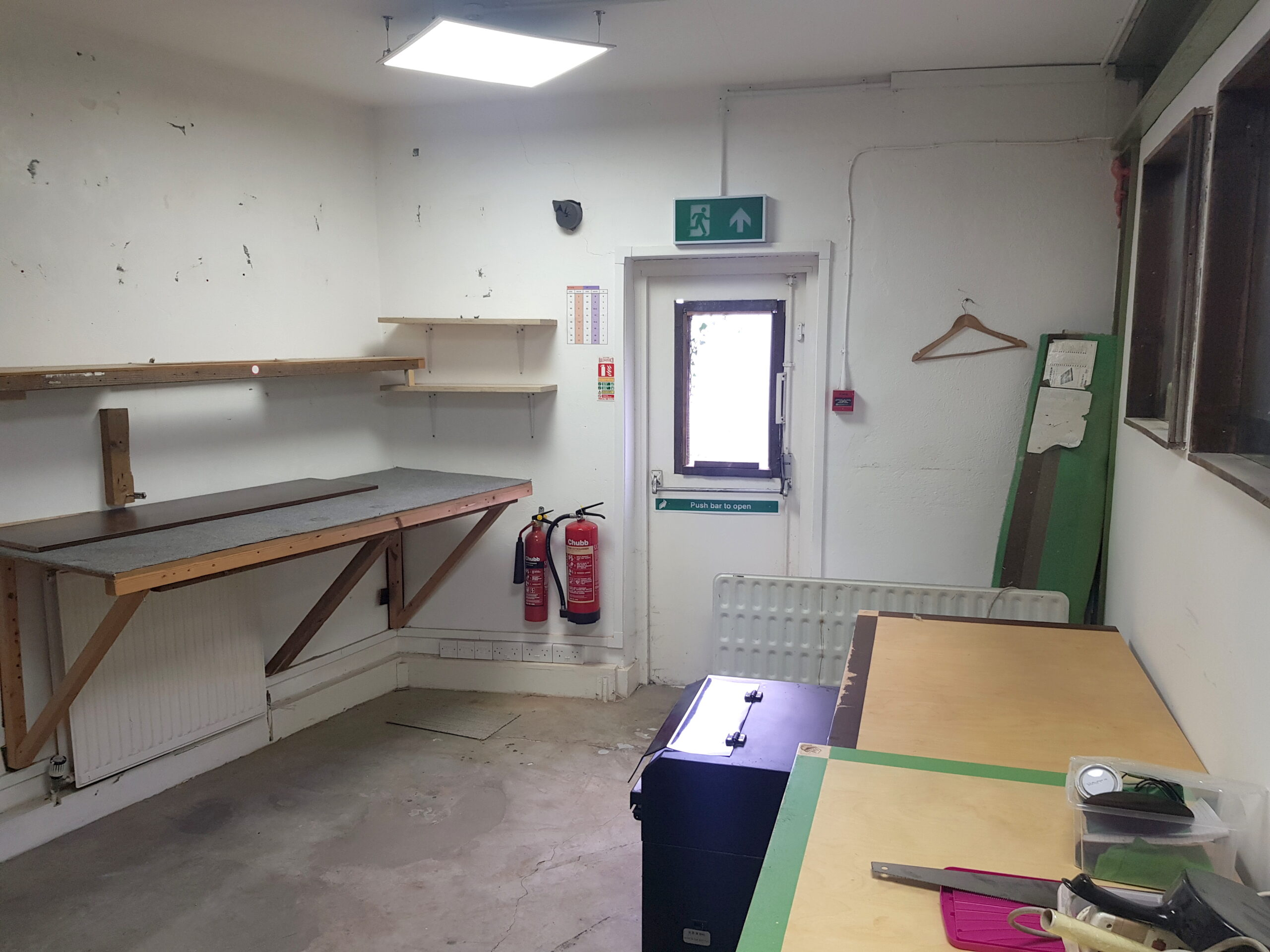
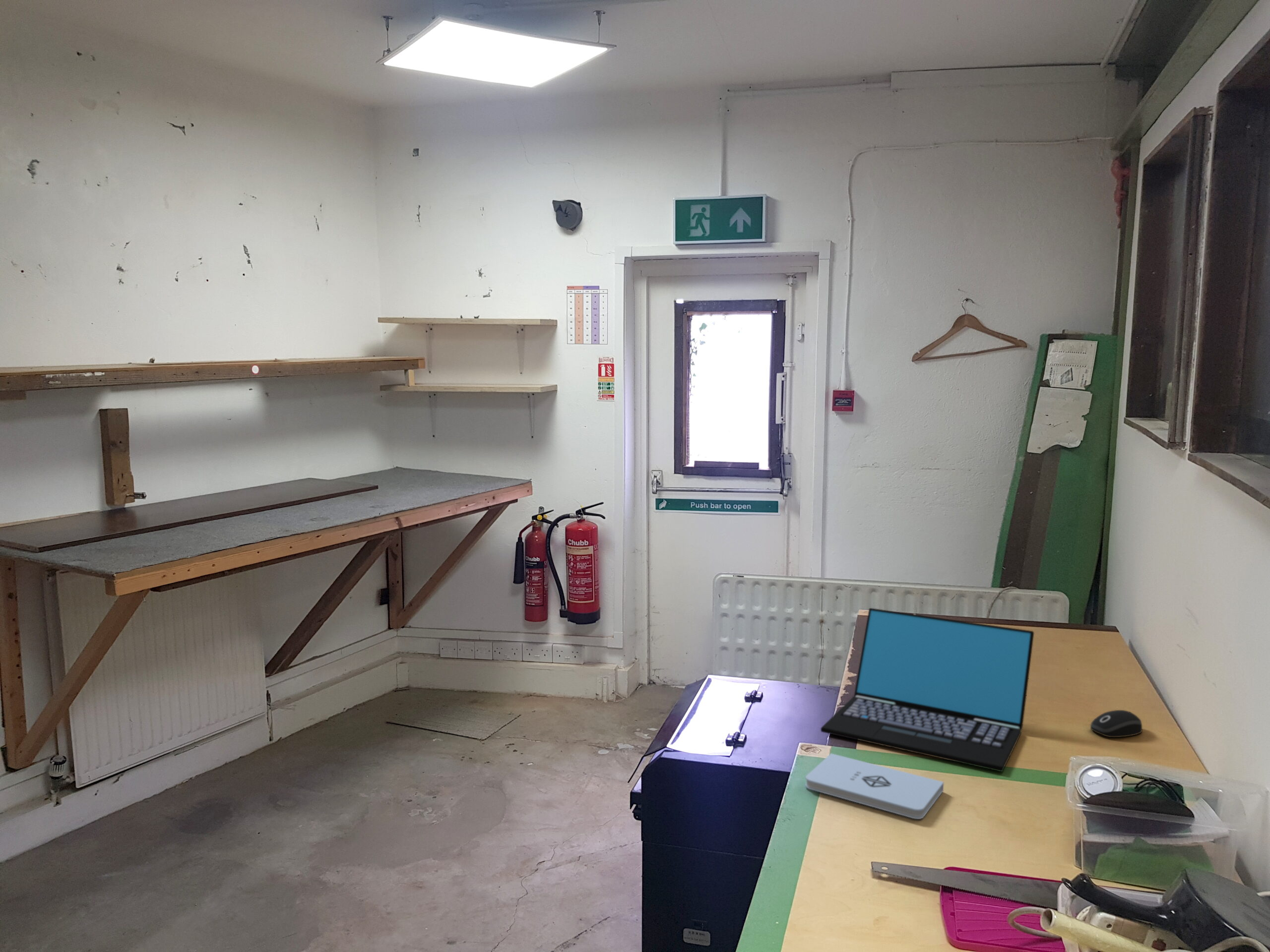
+ notepad [805,753,944,820]
+ computer mouse [1090,710,1143,738]
+ laptop [820,607,1034,772]
